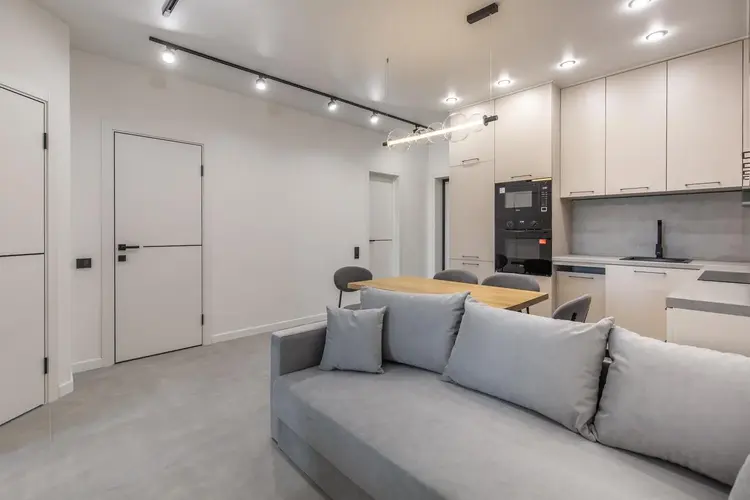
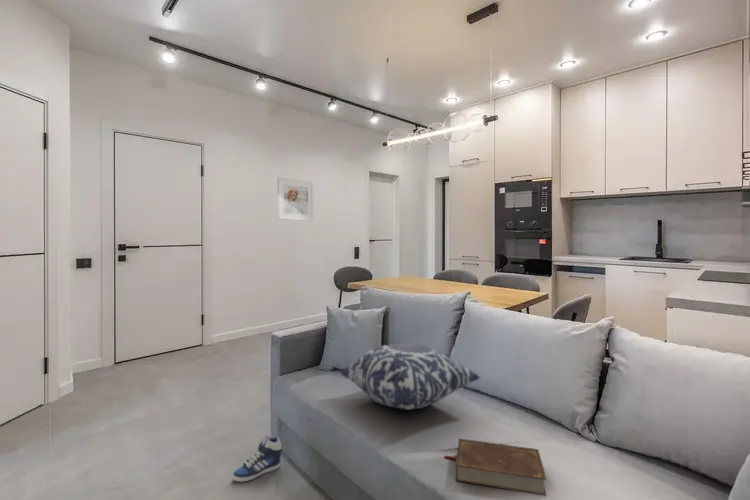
+ cushion [339,343,482,411]
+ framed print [277,176,315,222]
+ book [444,438,547,497]
+ sneaker [232,435,283,483]
